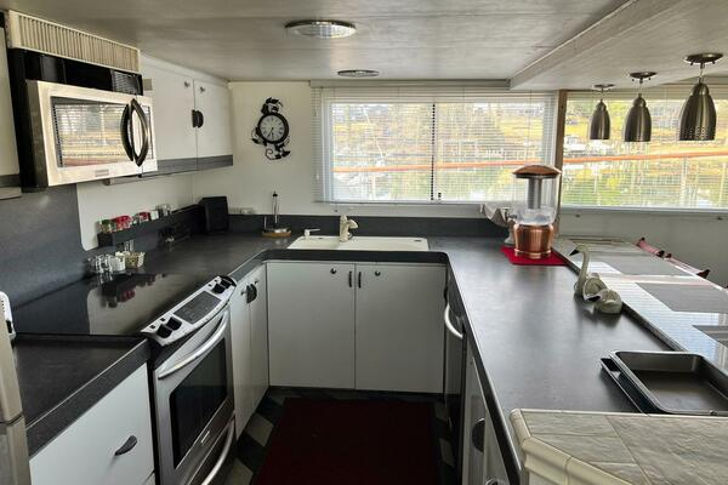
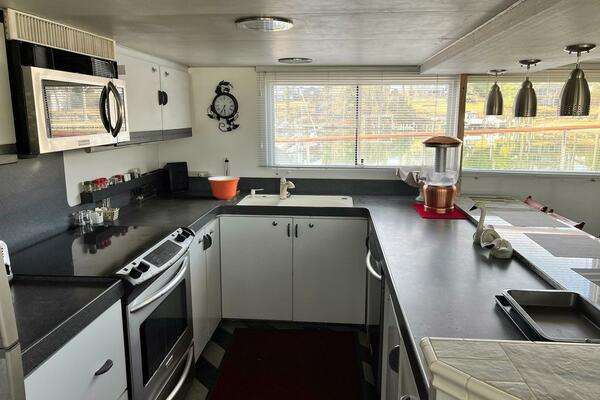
+ mixing bowl [207,175,241,200]
